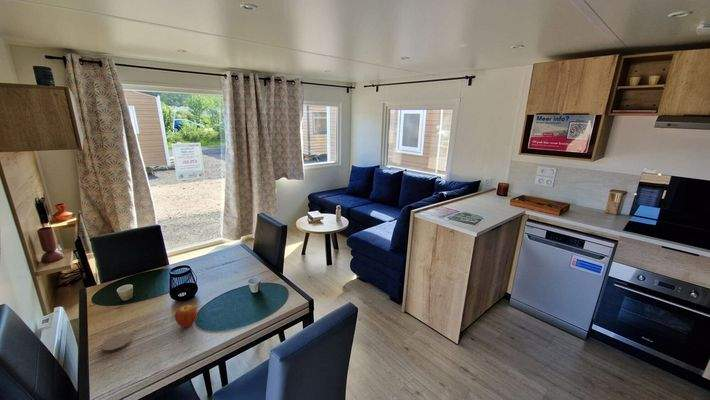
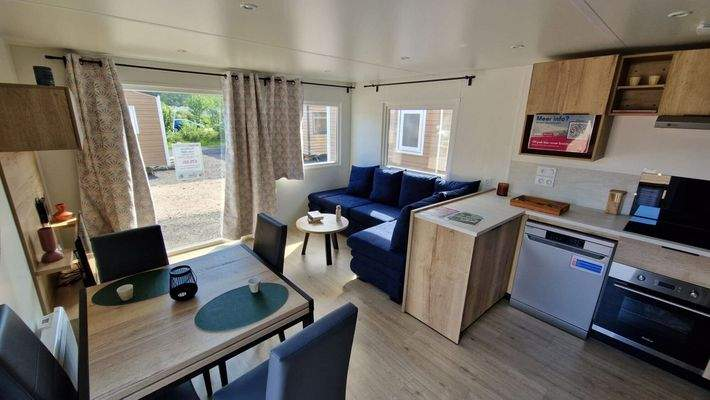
- fruit [174,304,198,328]
- coaster [101,332,133,354]
